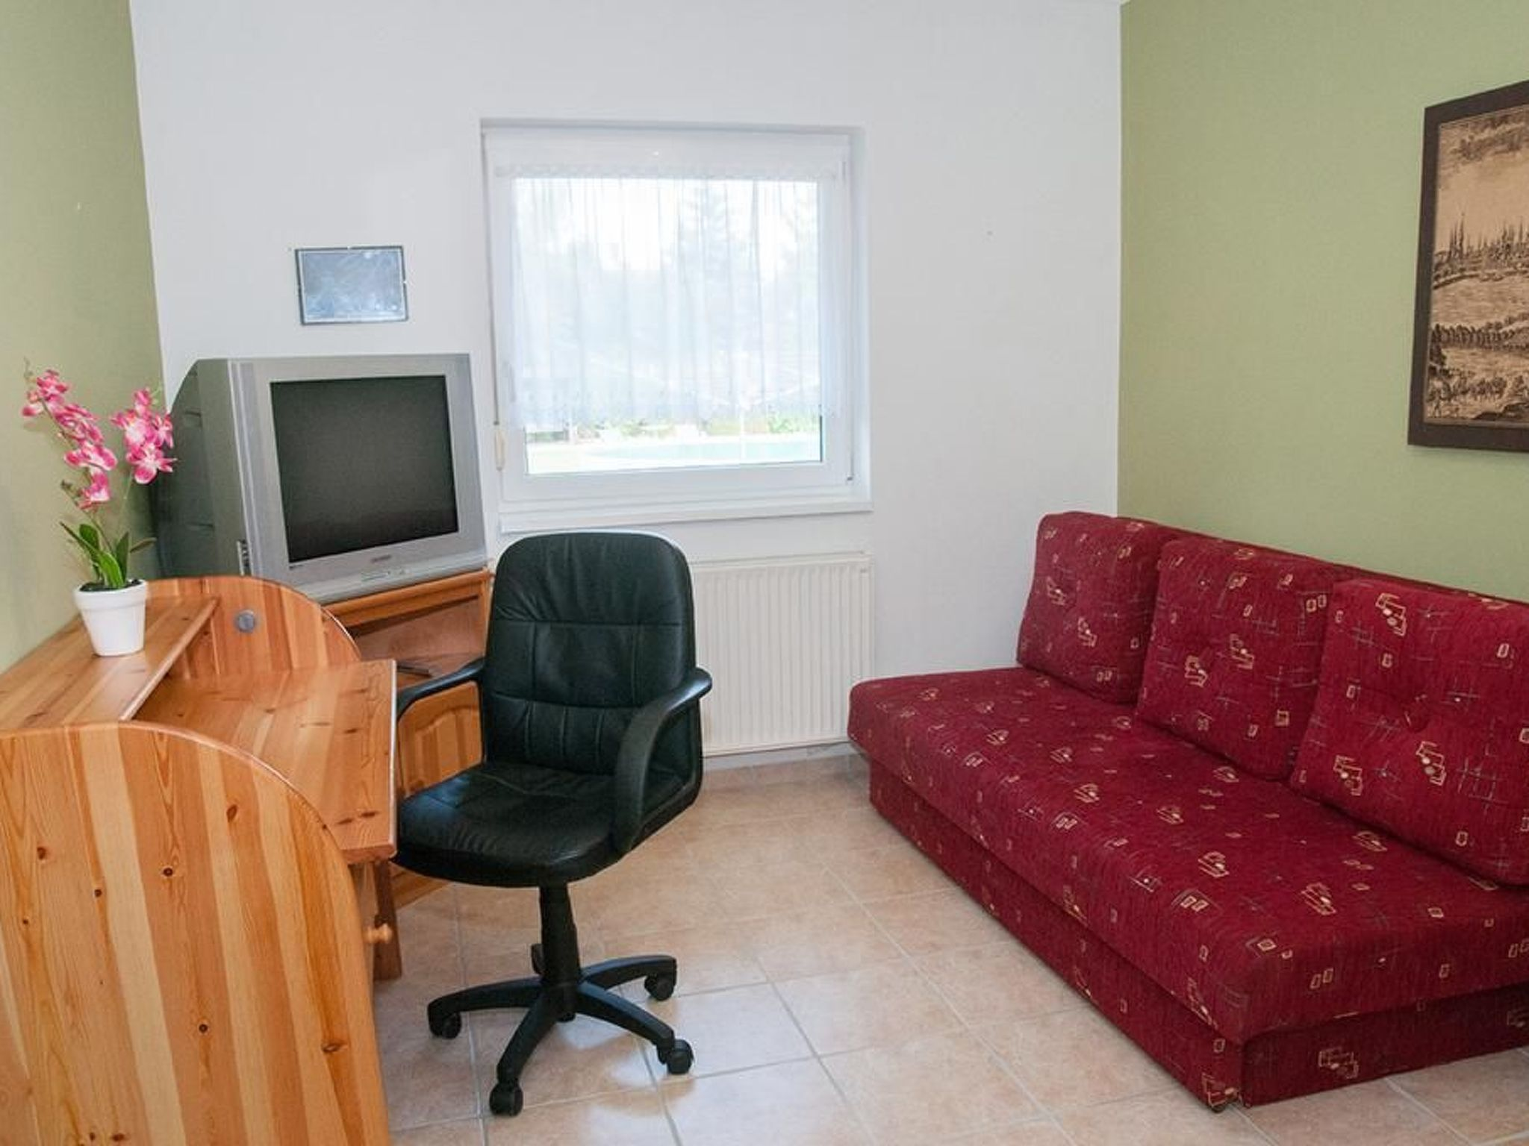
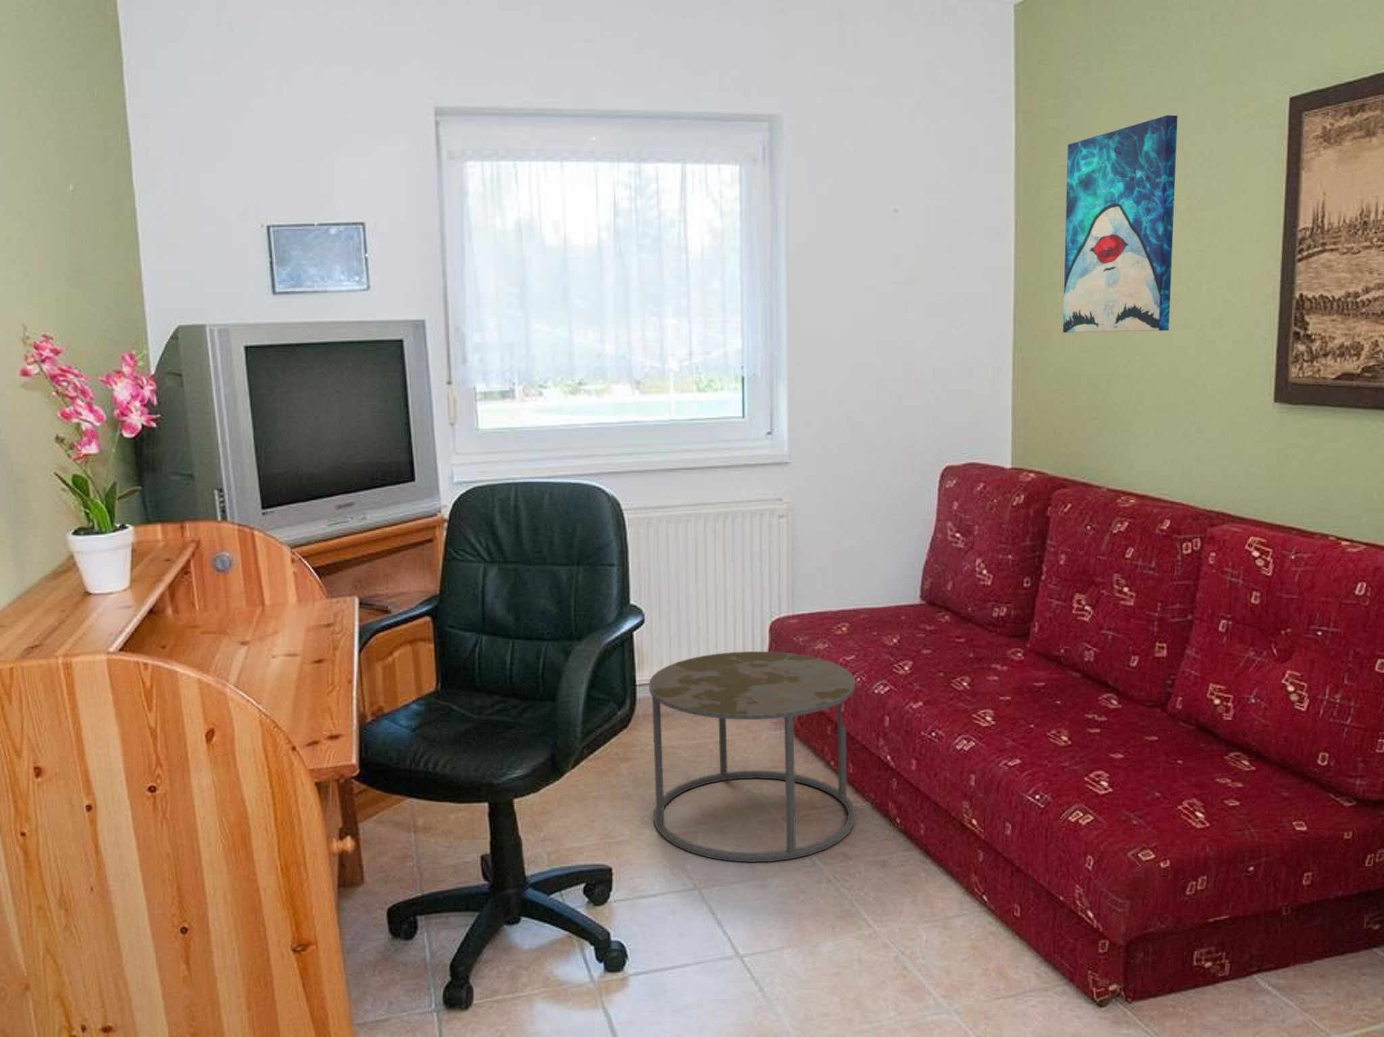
+ wall art [1063,114,1178,333]
+ side table [648,650,857,863]
